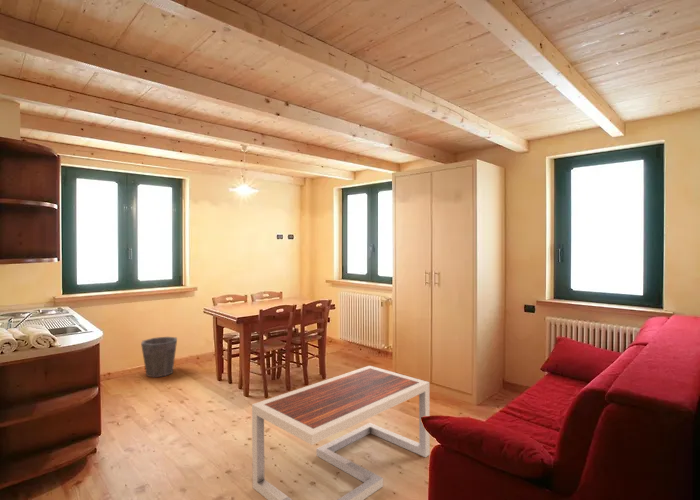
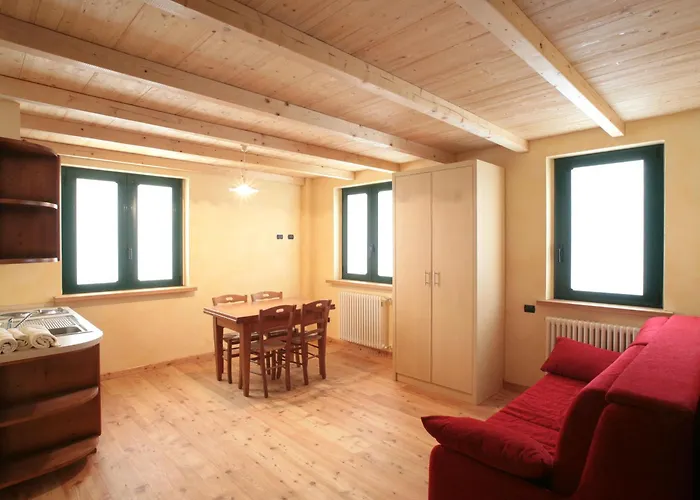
- waste bin [140,336,178,378]
- coffee table [251,365,431,500]
